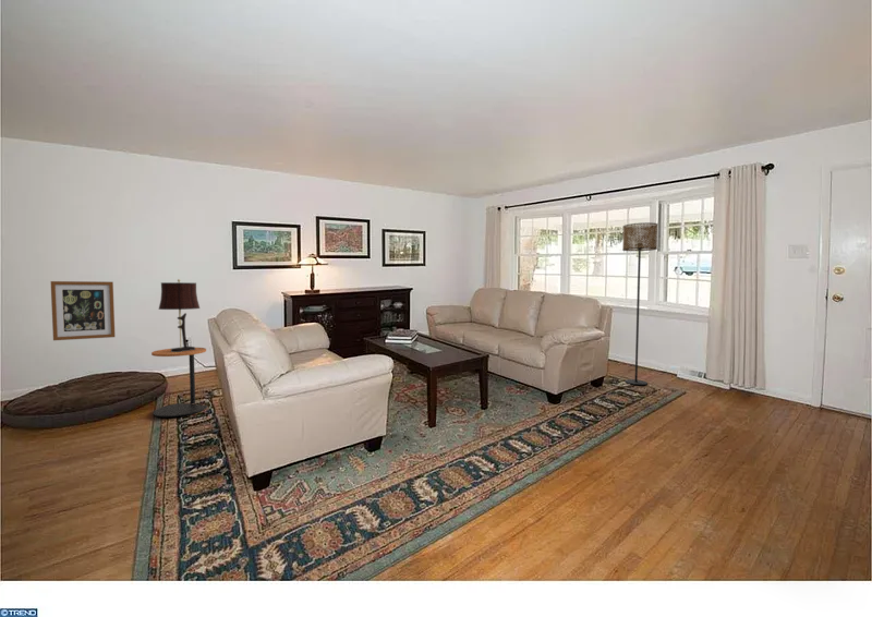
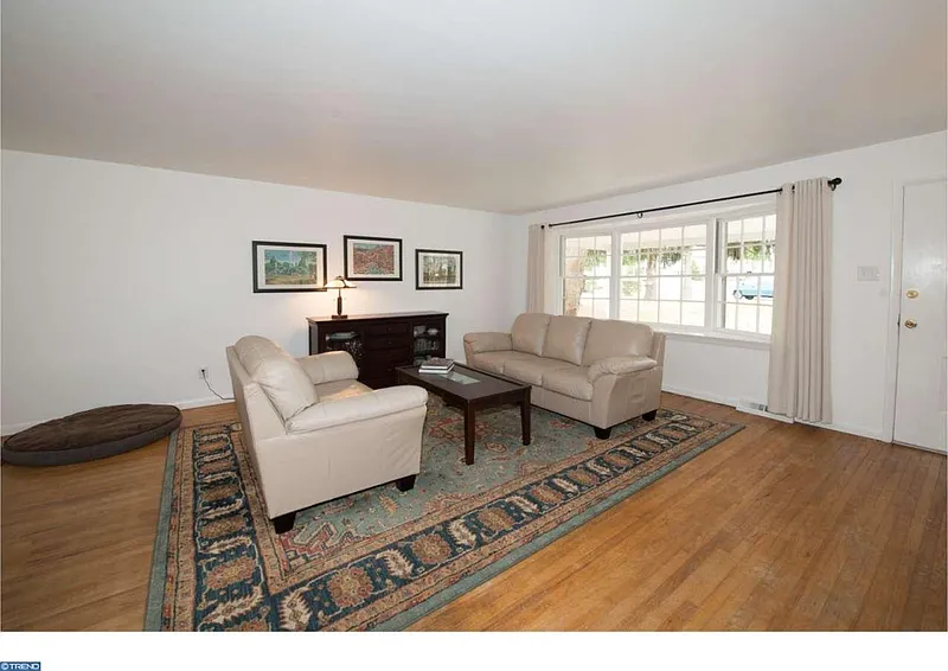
- side table [150,347,208,418]
- table lamp [157,278,201,352]
- floor lamp [621,221,659,386]
- wall art [49,280,117,341]
